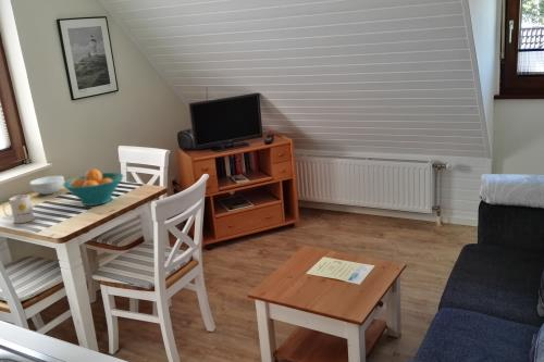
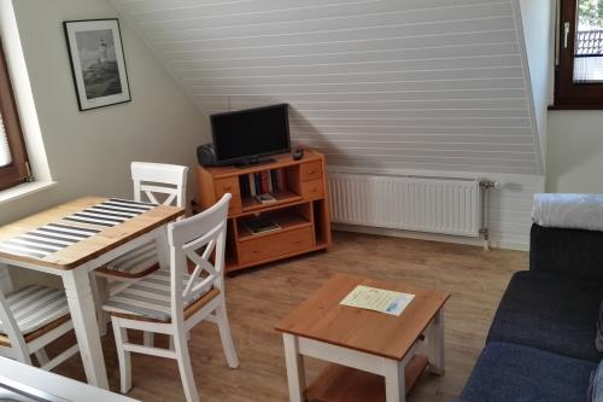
- cereal bowl [29,175,65,196]
- fruit bowl [63,167,124,207]
- mug [2,194,36,224]
